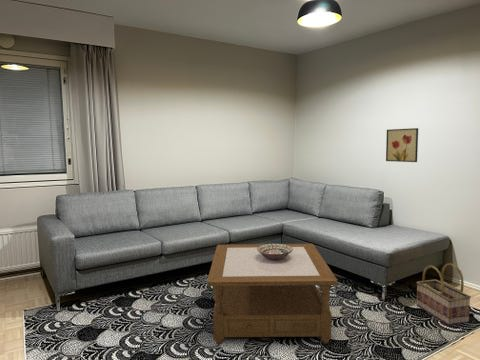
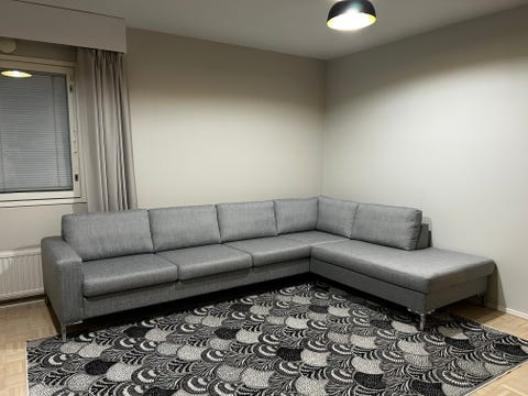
- wall art [385,127,419,163]
- coffee table [206,243,338,345]
- basket [416,262,472,326]
- decorative bowl [257,243,293,260]
